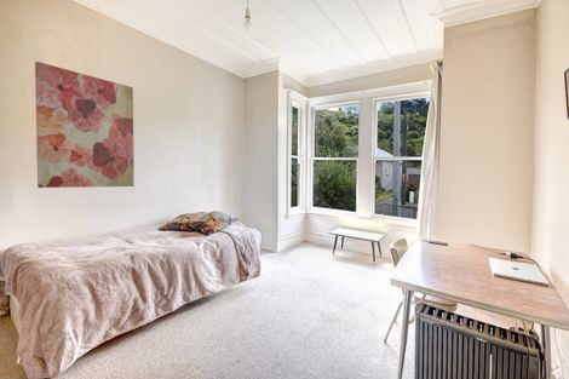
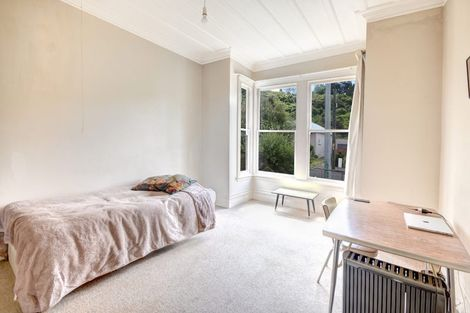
- wall art [34,61,136,189]
